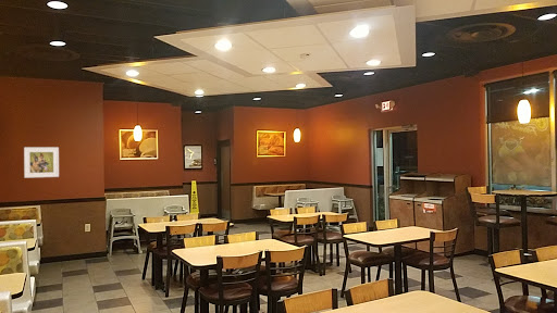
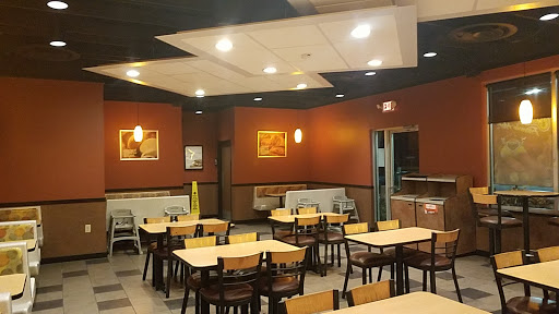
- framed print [23,147,60,179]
